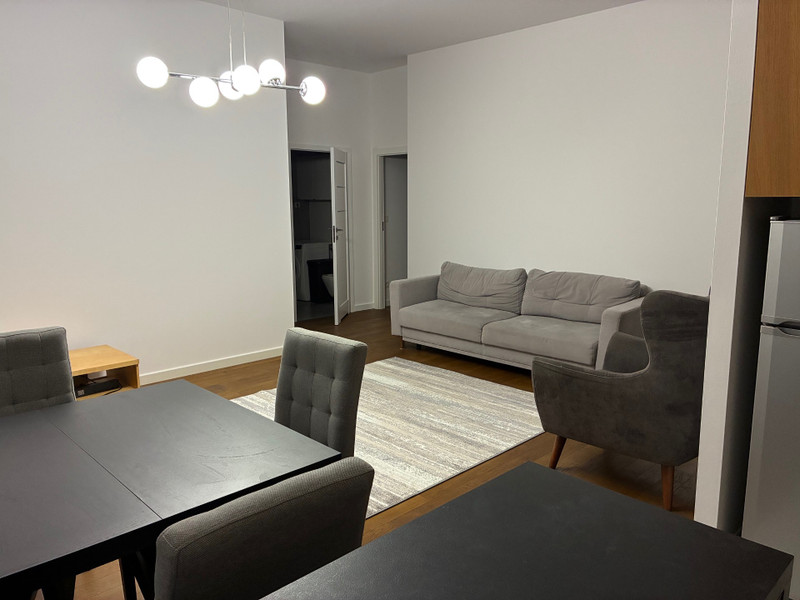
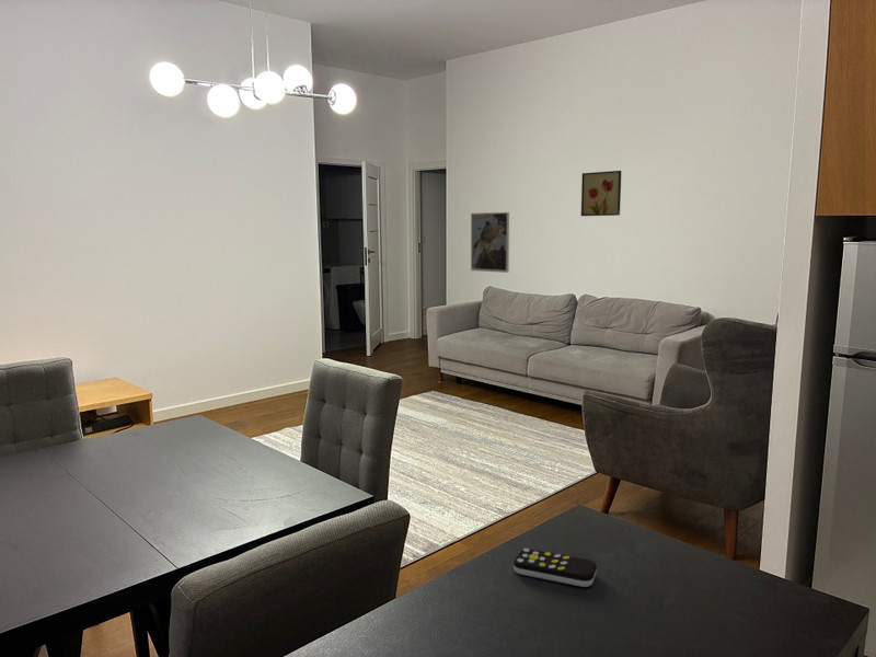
+ remote control [512,548,598,588]
+ wall art [580,170,622,217]
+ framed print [470,211,510,274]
